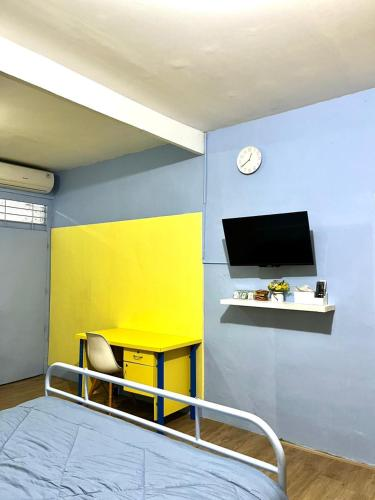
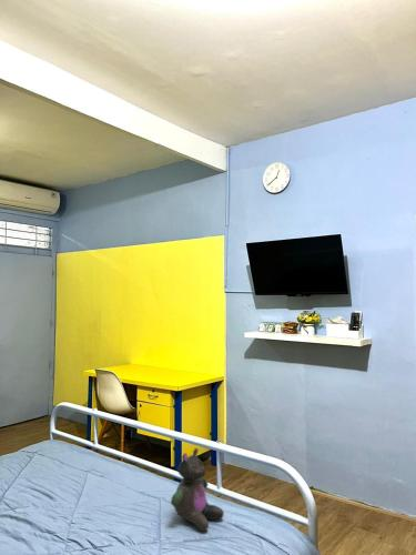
+ stuffed bear [170,447,225,532]
